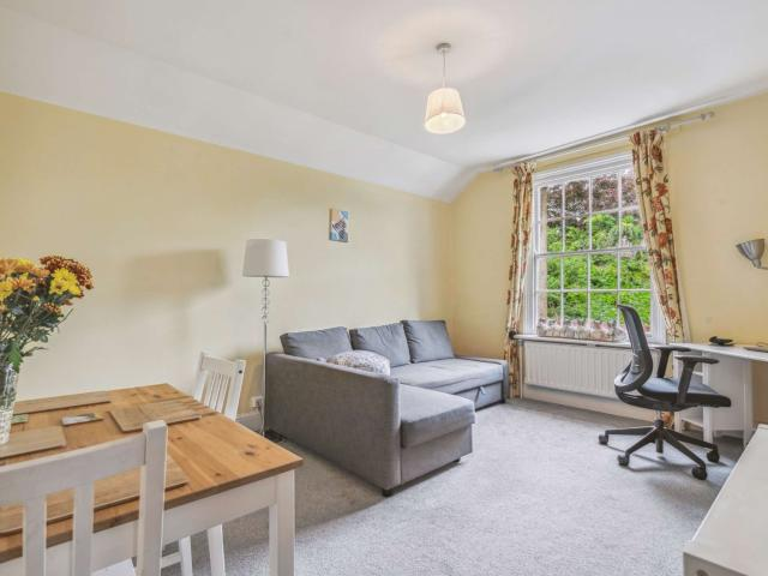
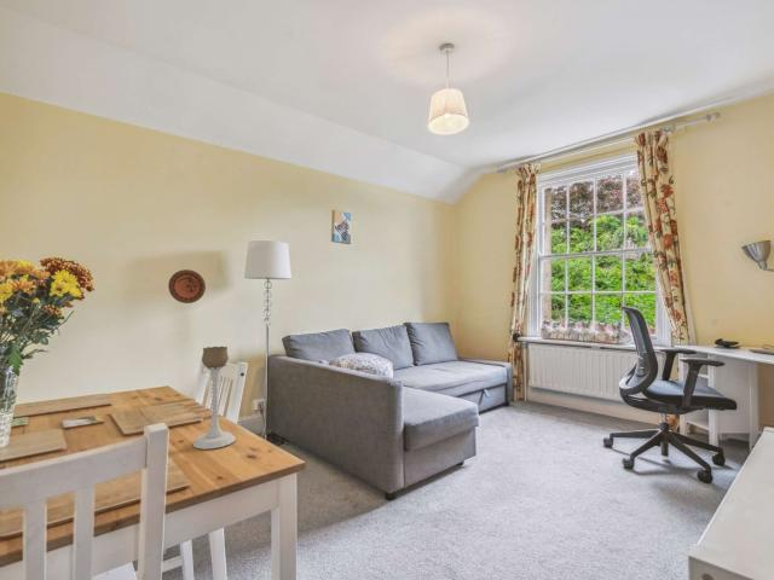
+ candle holder [192,346,237,451]
+ decorative plate [167,268,207,304]
